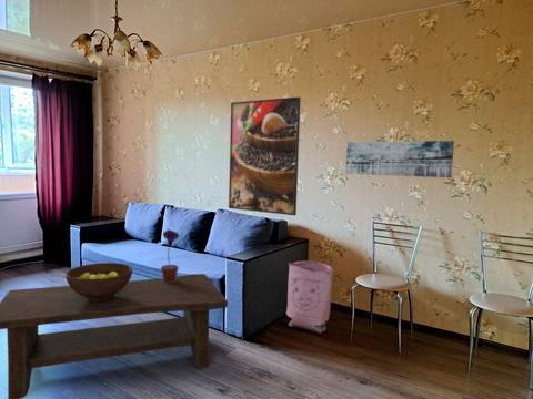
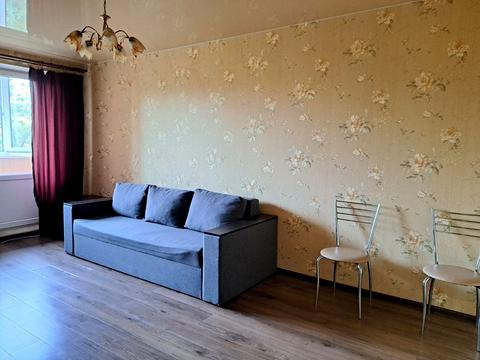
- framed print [228,96,302,216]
- potted flower [160,228,180,283]
- bag [285,260,334,335]
- wall art [345,140,455,178]
- coffee table [0,273,229,399]
- fruit bowl [64,262,133,301]
